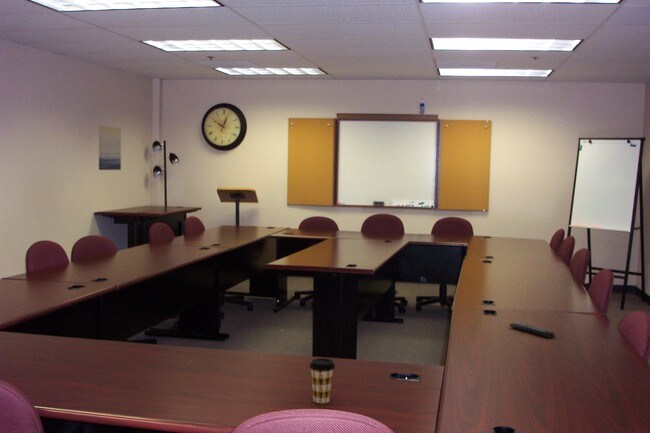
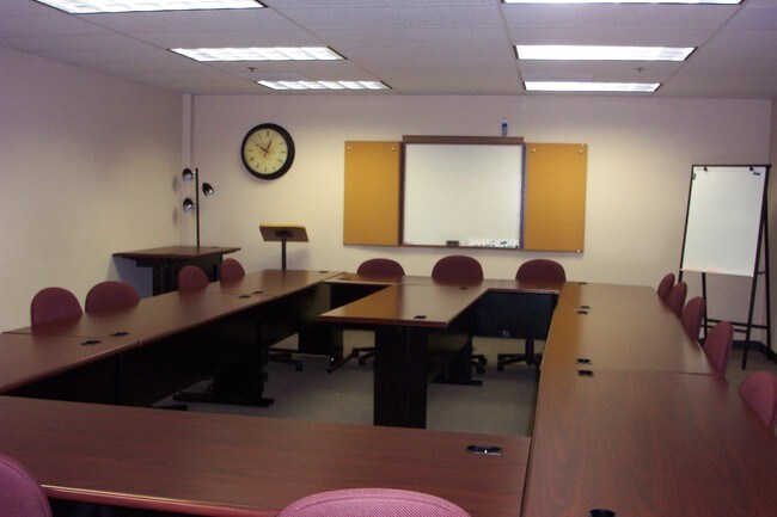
- wall art [98,125,122,171]
- coffee cup [309,357,336,404]
- remote control [509,321,556,339]
